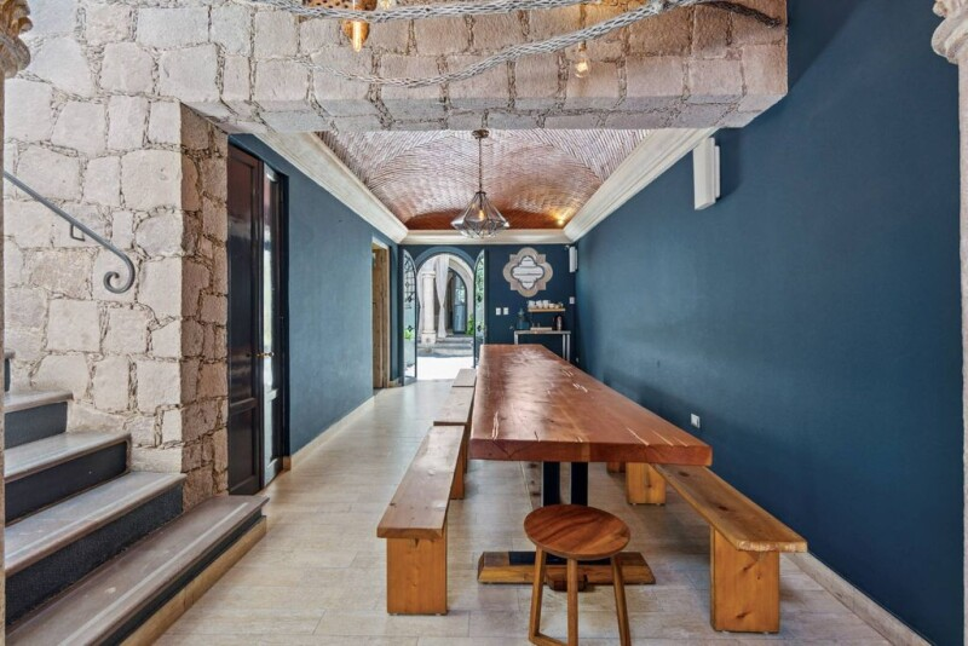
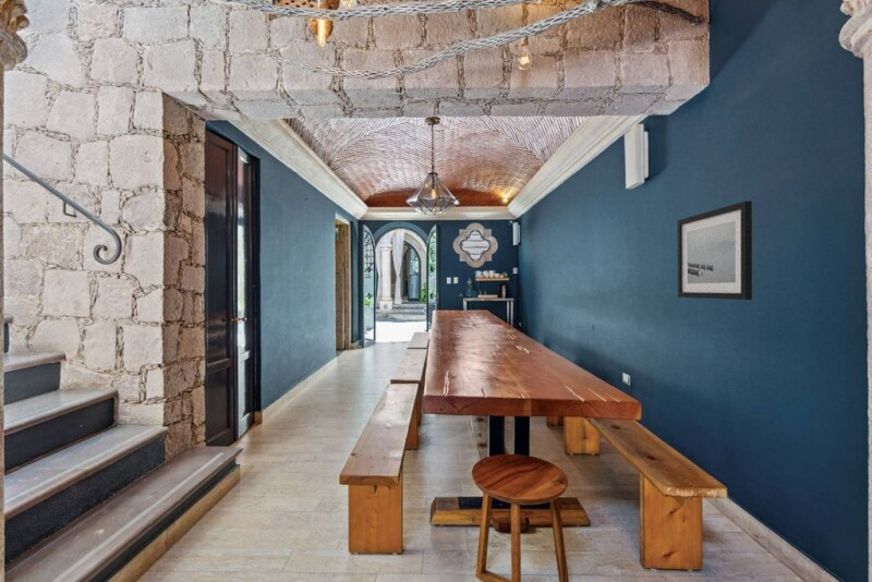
+ wall art [677,201,753,301]
